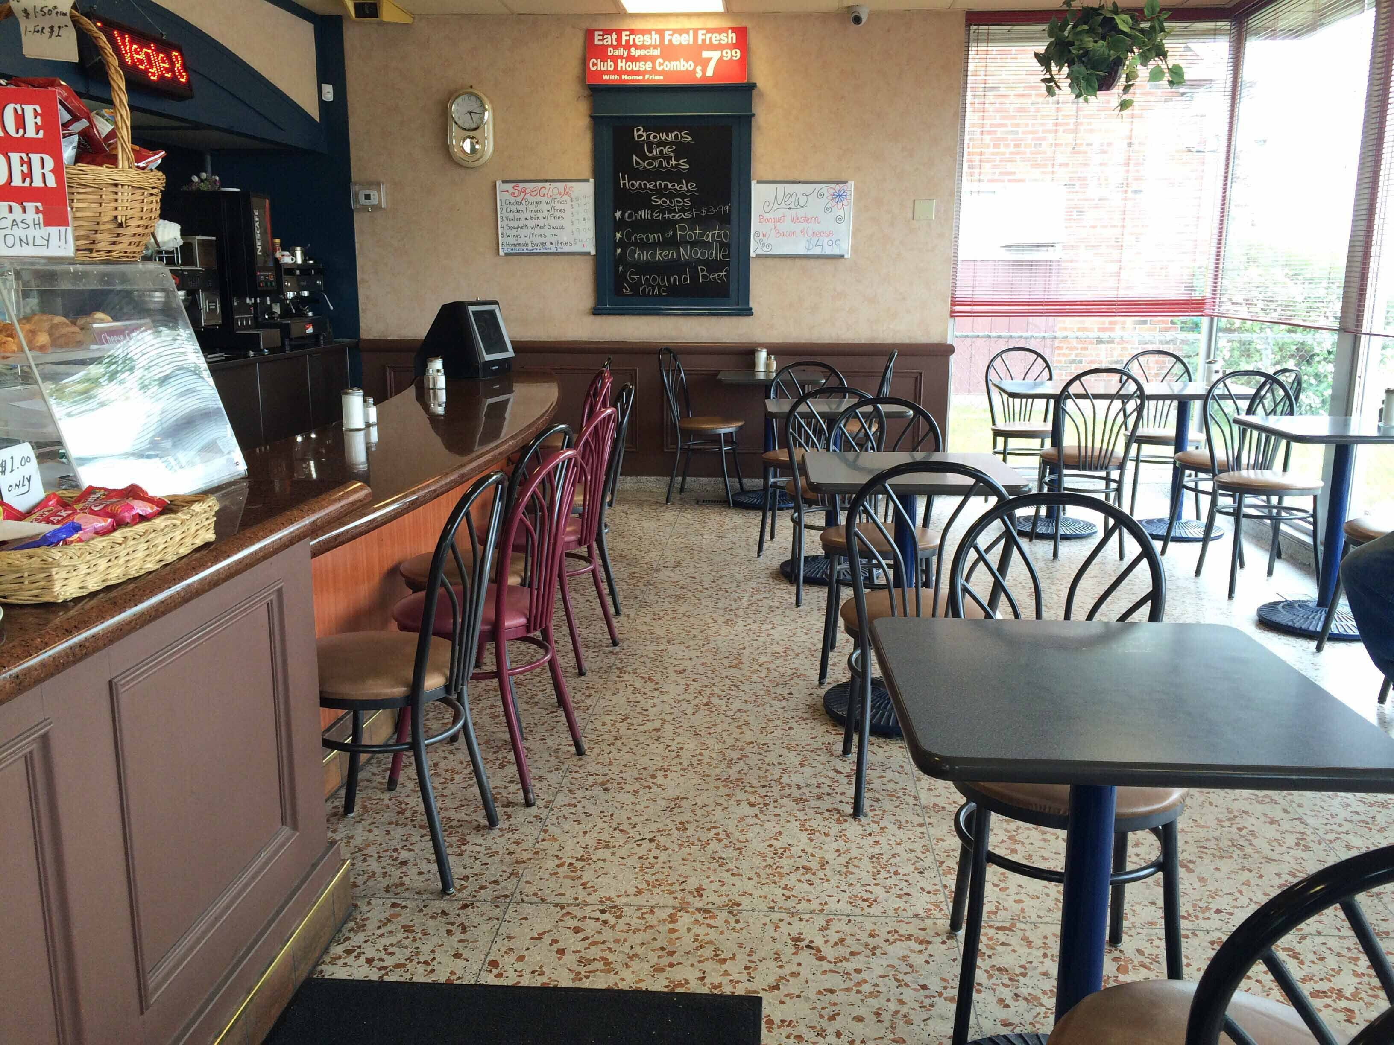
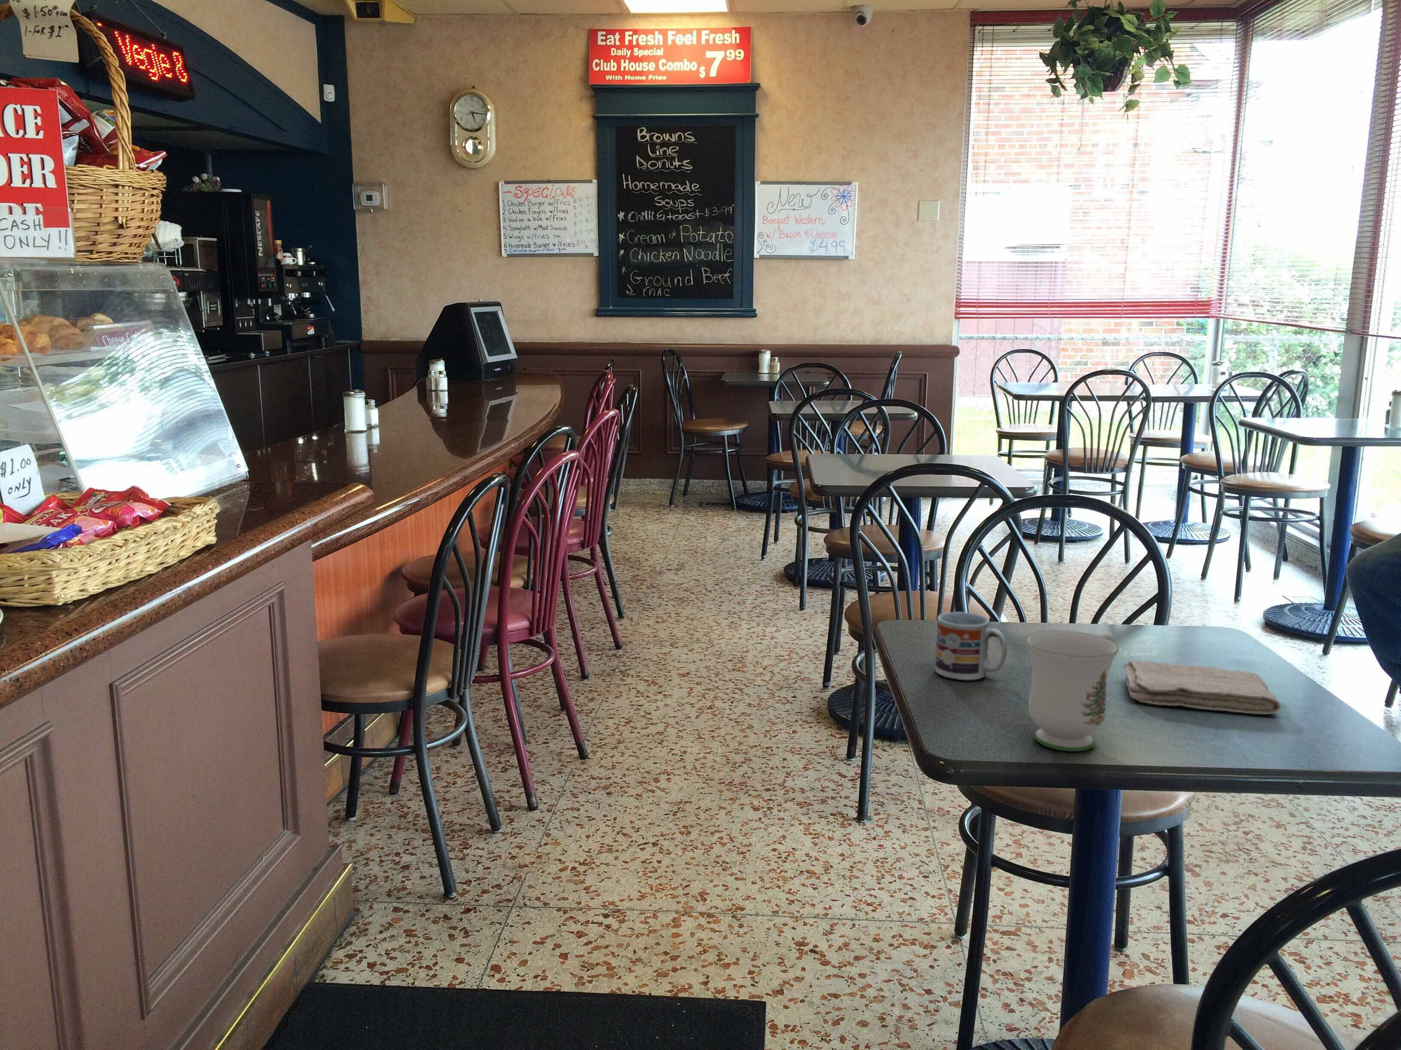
+ cup [934,612,1008,681]
+ mug [1025,630,1120,752]
+ washcloth [1122,660,1281,715]
